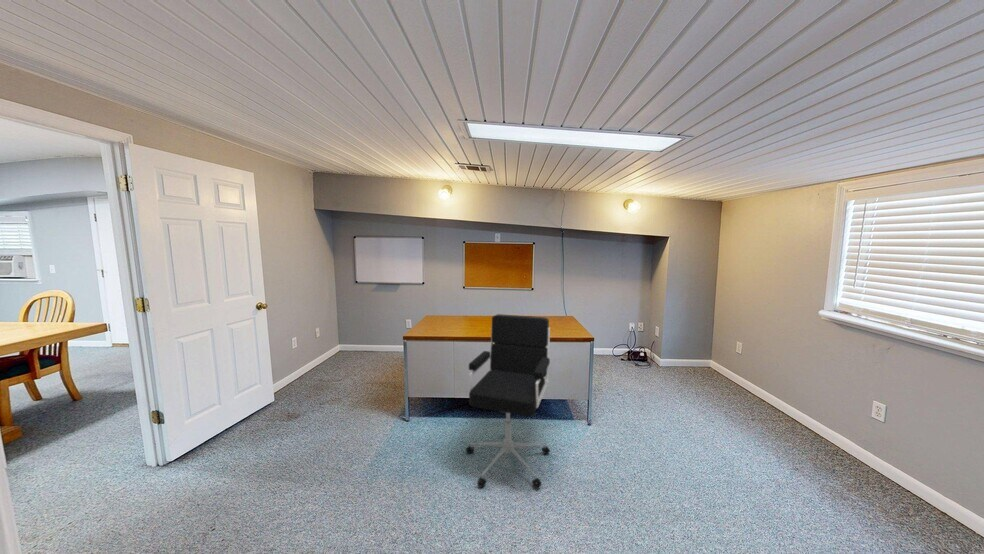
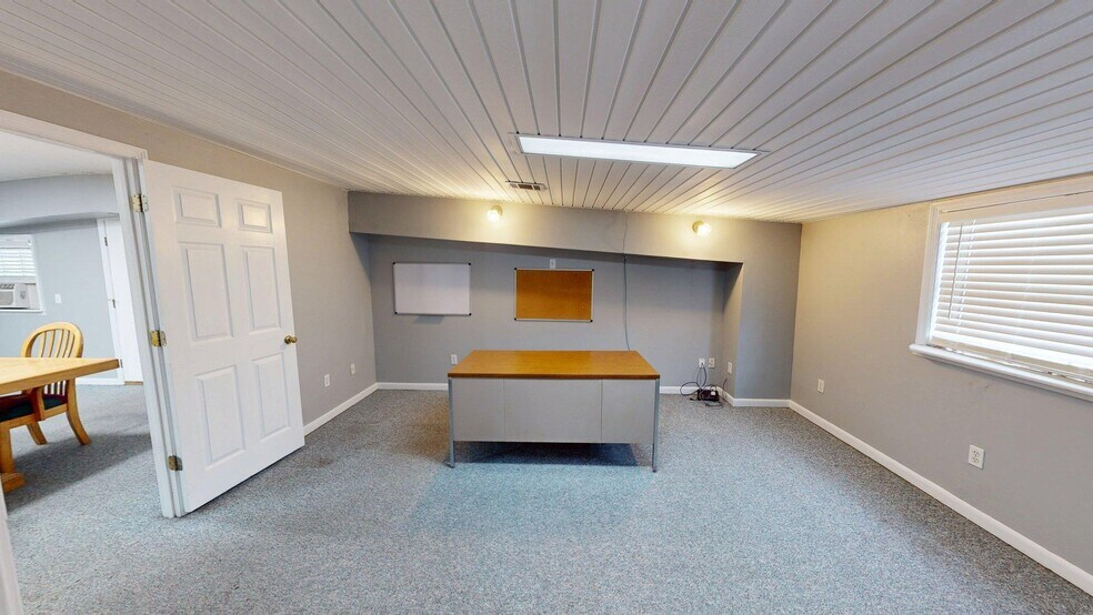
- office chair [465,313,551,489]
